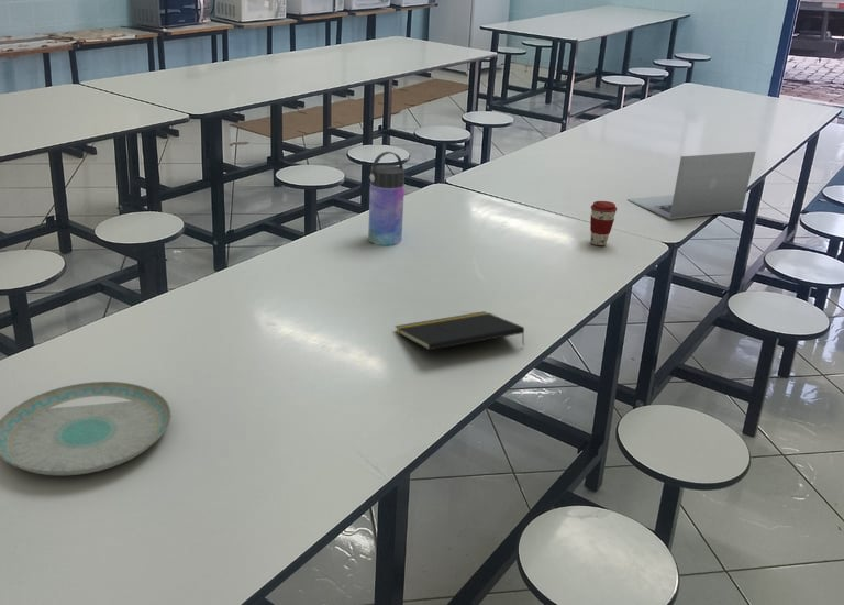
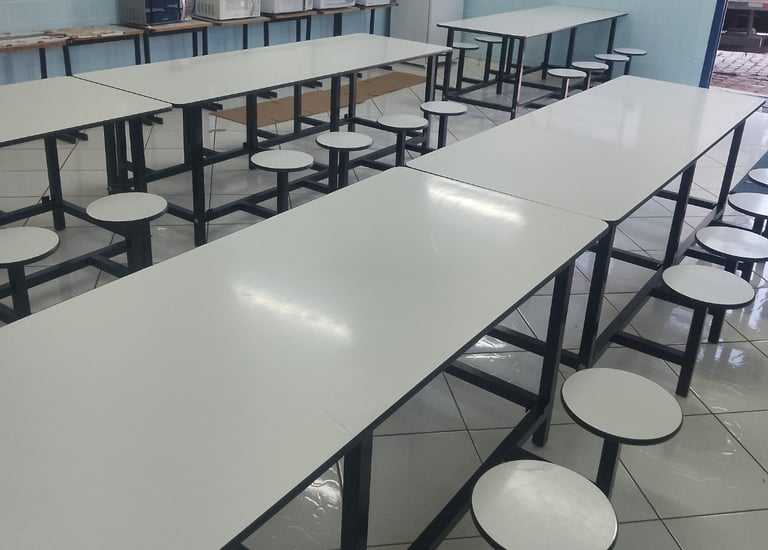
- laptop [626,151,757,220]
- water bottle [367,151,407,246]
- notepad [395,310,525,351]
- coffee cup [589,200,618,246]
- plate [0,381,171,476]
